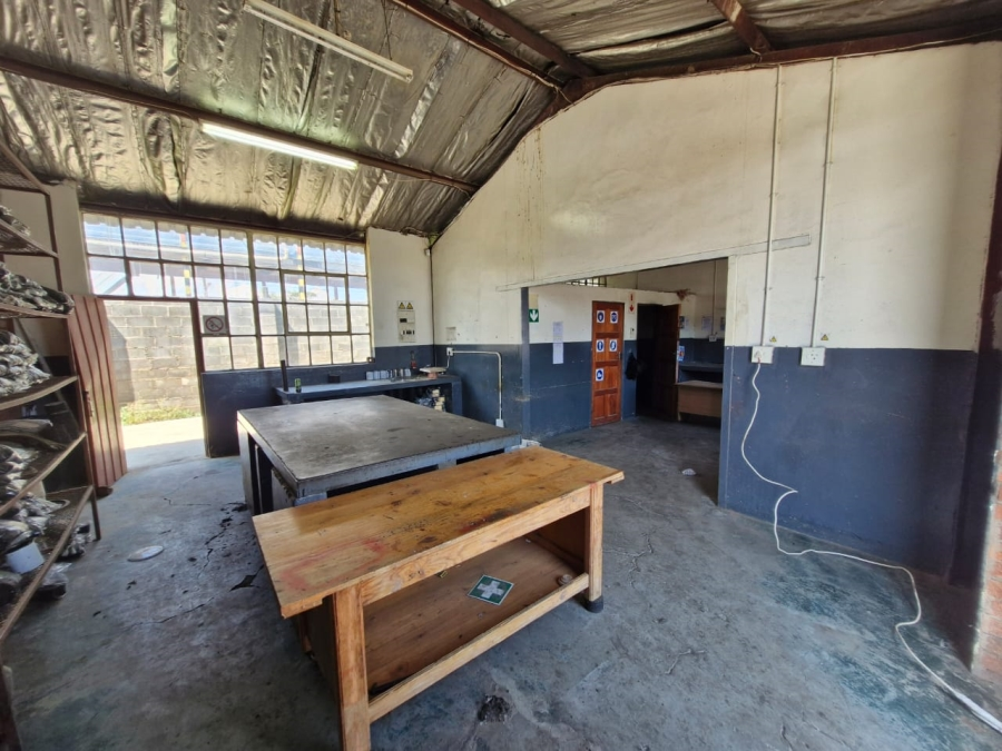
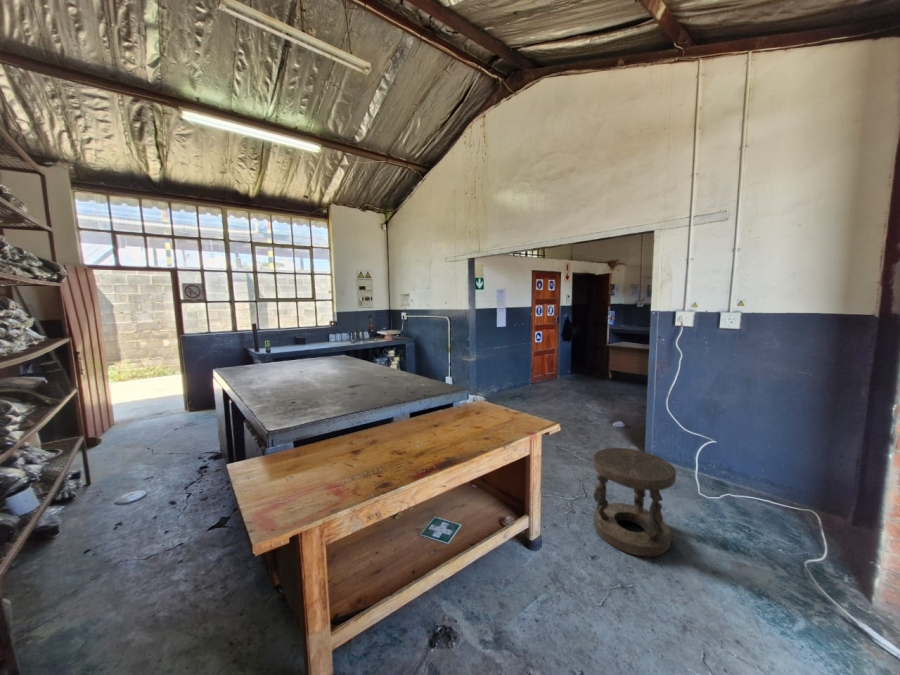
+ stool [592,447,677,558]
